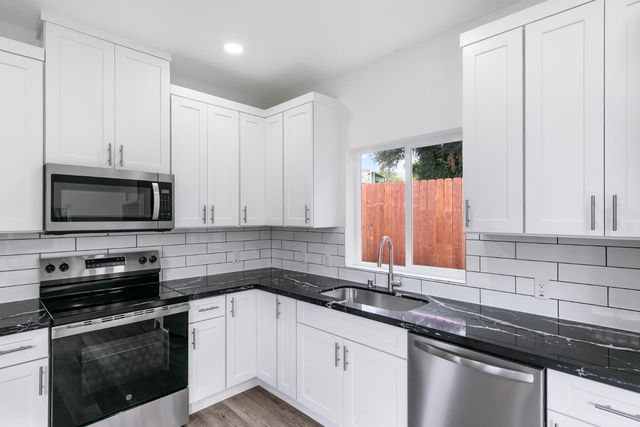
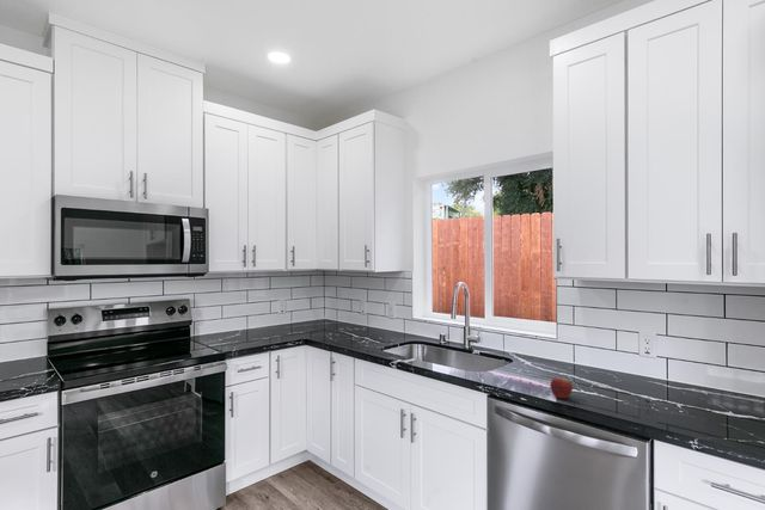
+ fruit [549,375,574,399]
